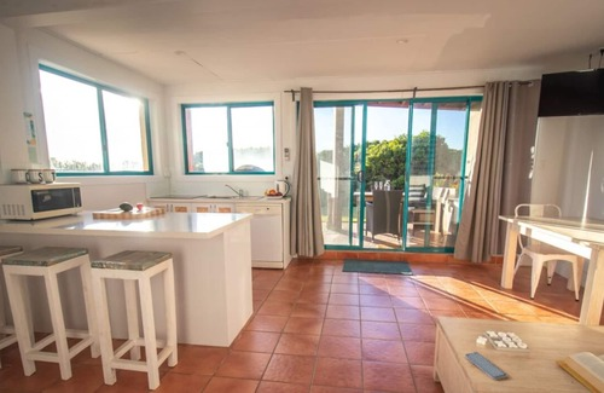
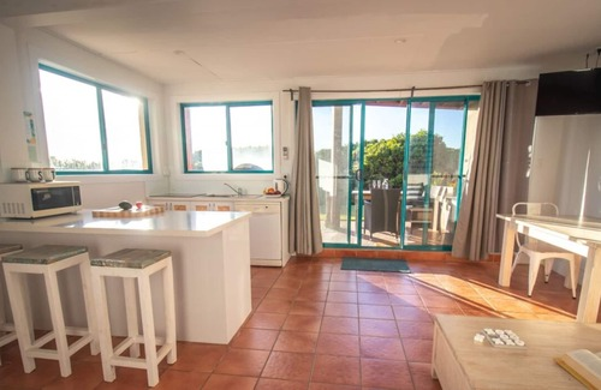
- smartphone [464,351,509,381]
